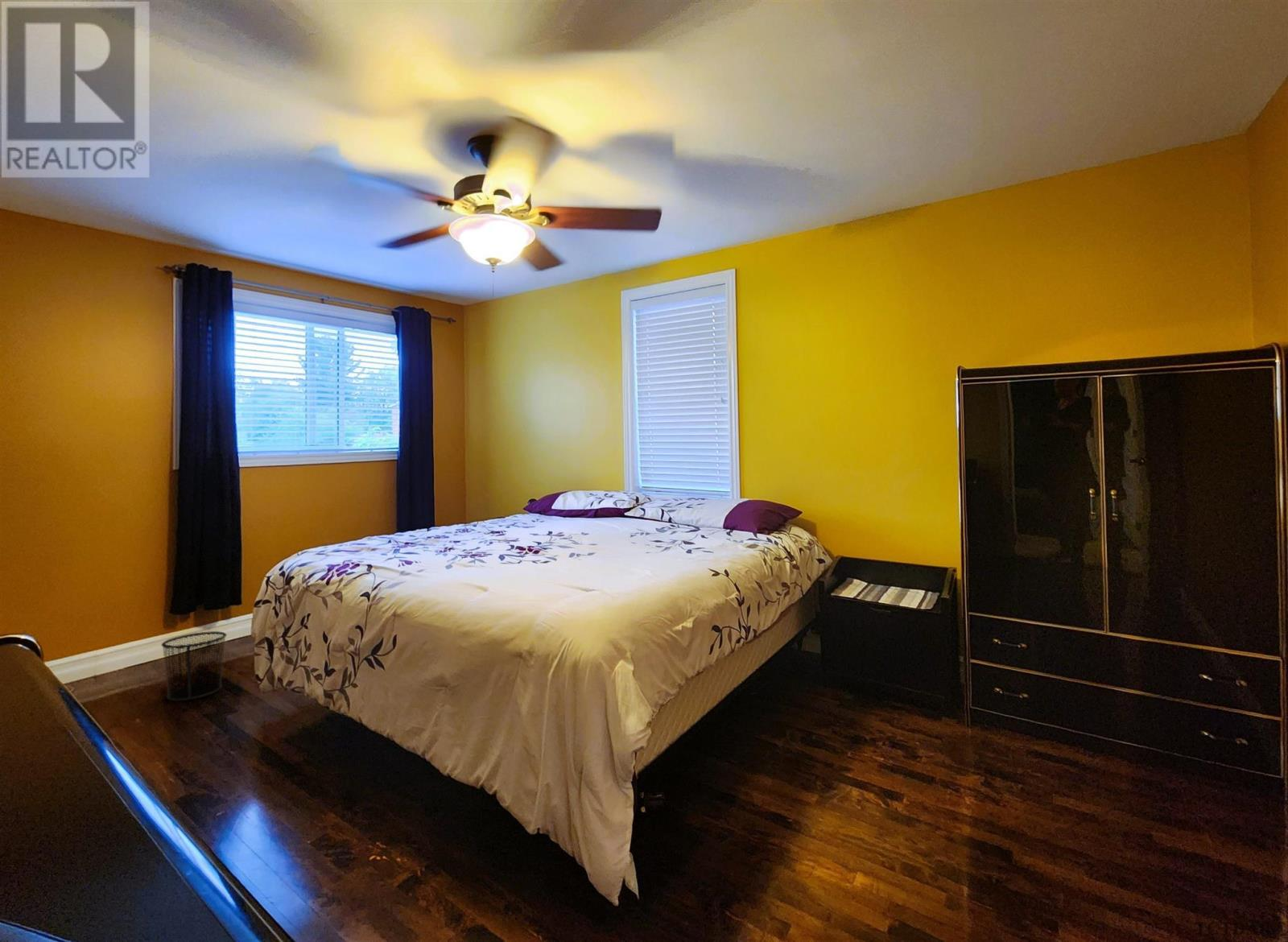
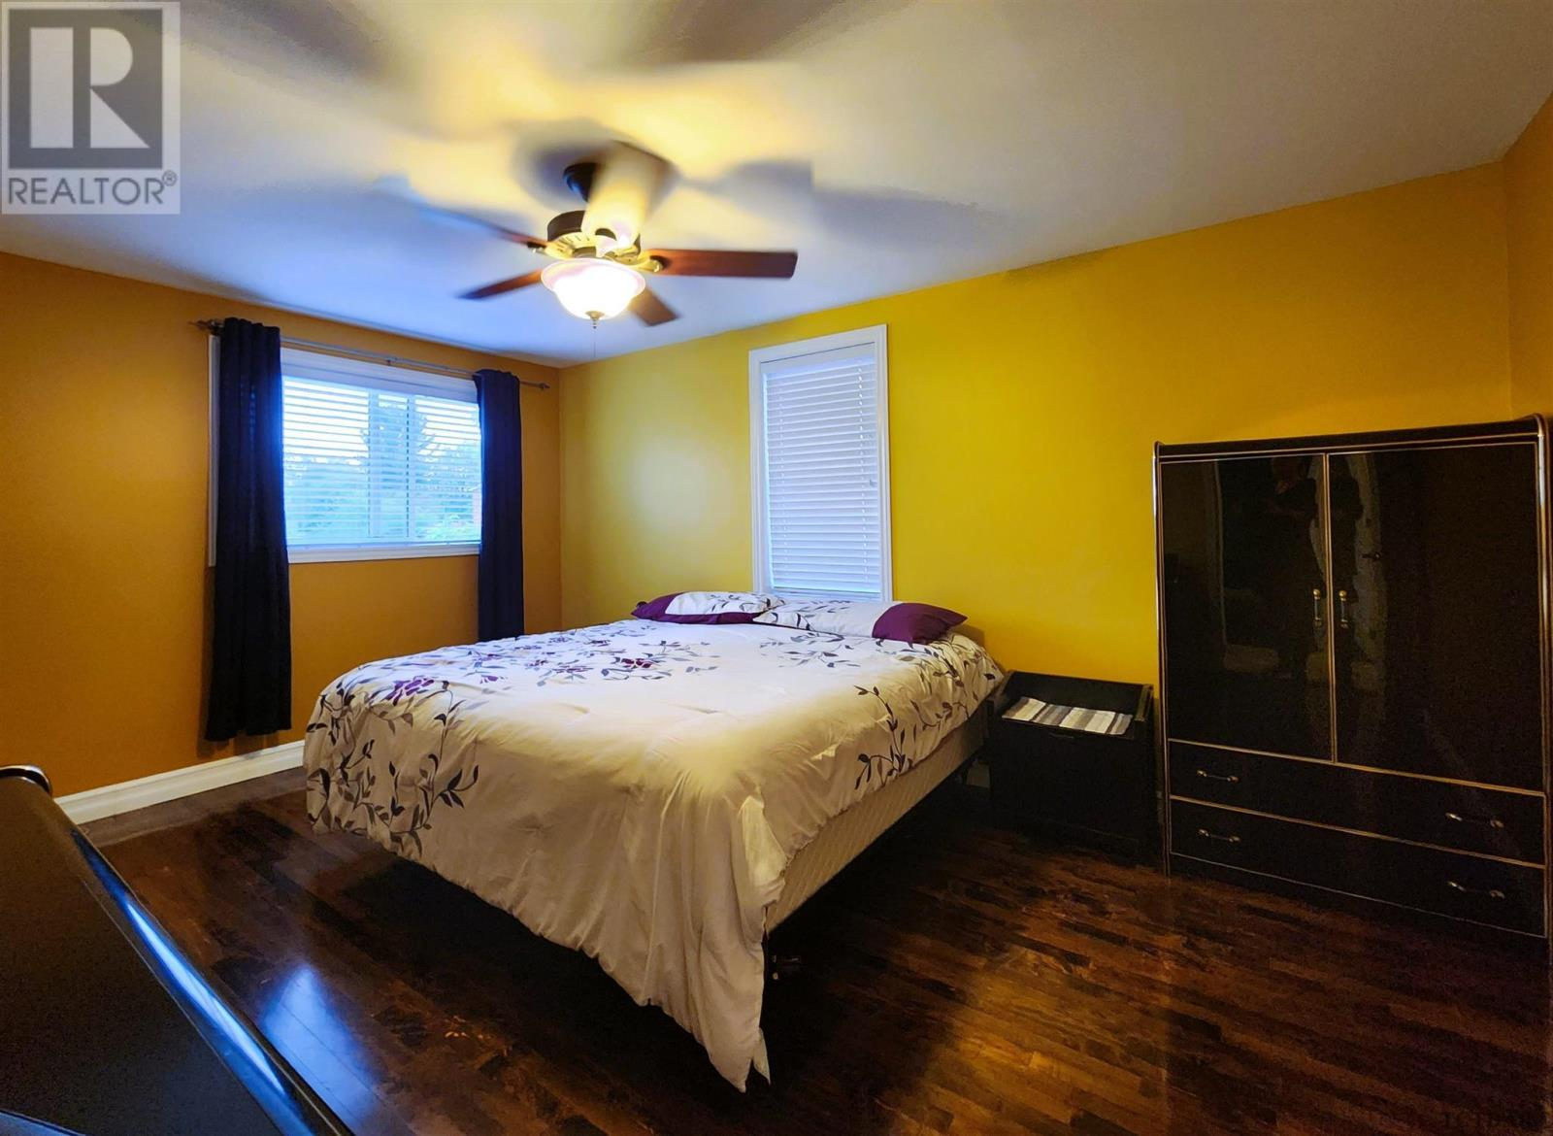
- waste bin [160,630,228,702]
